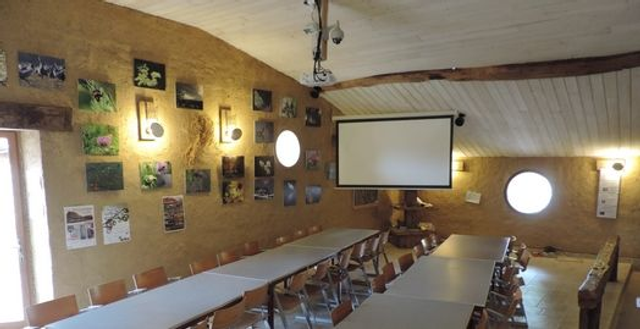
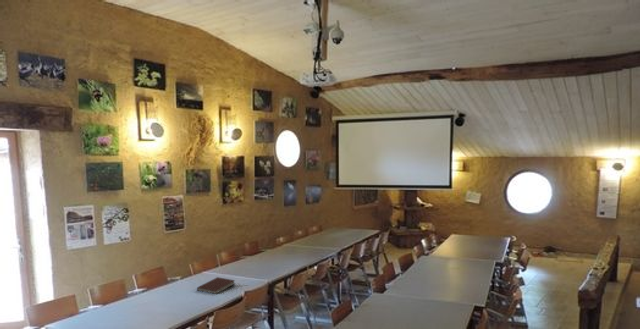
+ notebook [196,276,236,295]
